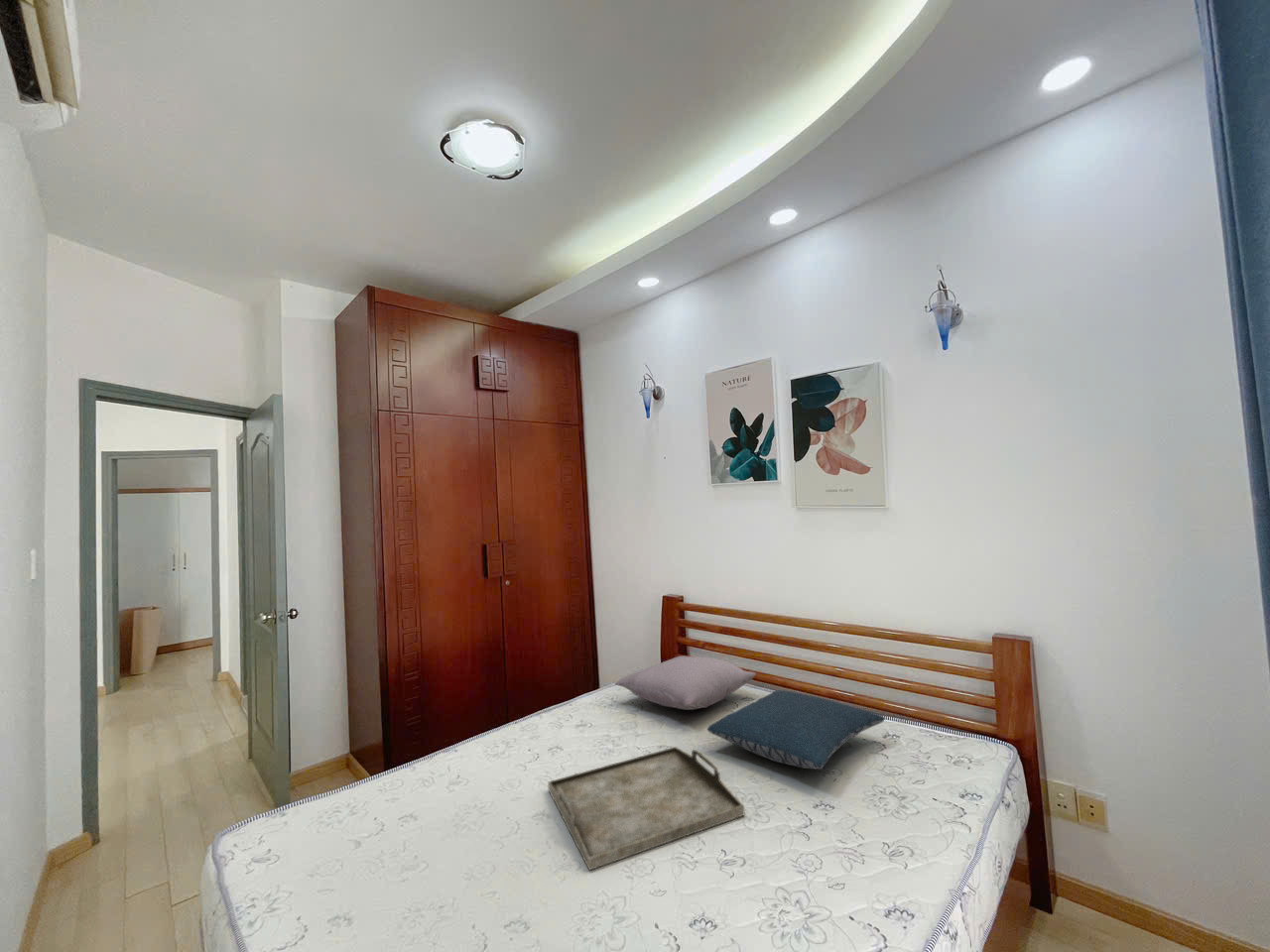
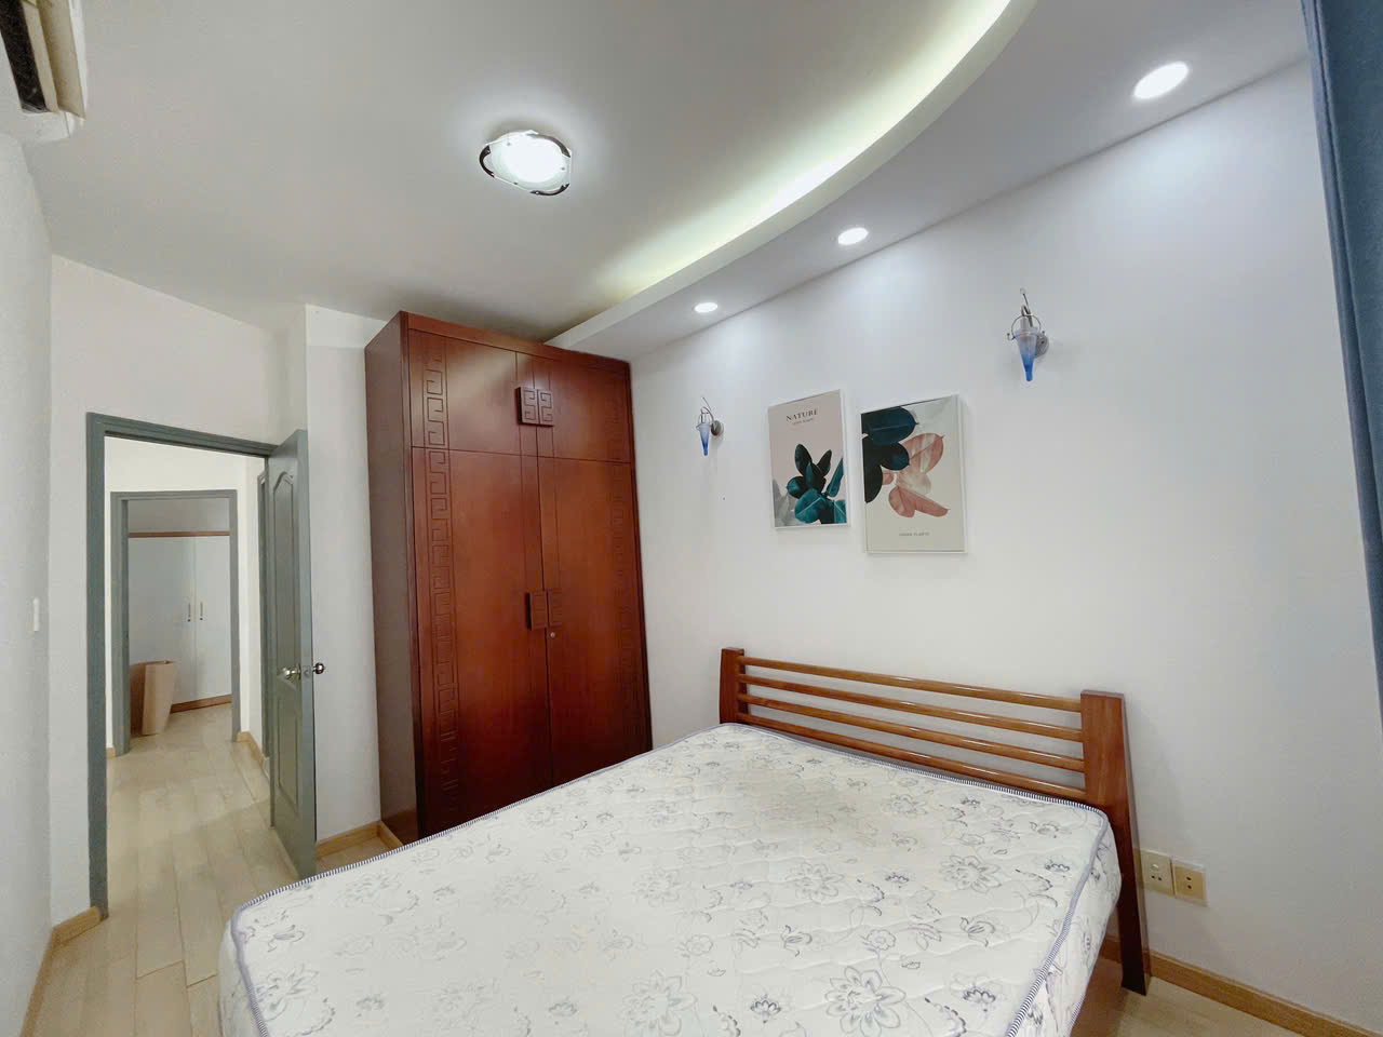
- pillow [706,689,885,771]
- pillow [614,654,757,711]
- serving tray [547,746,746,872]
